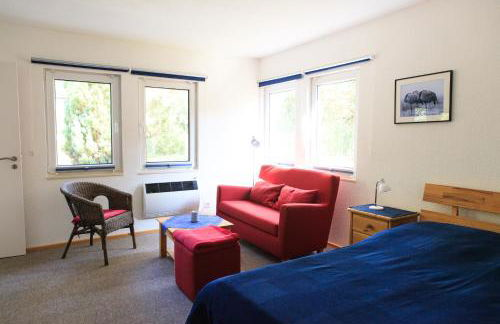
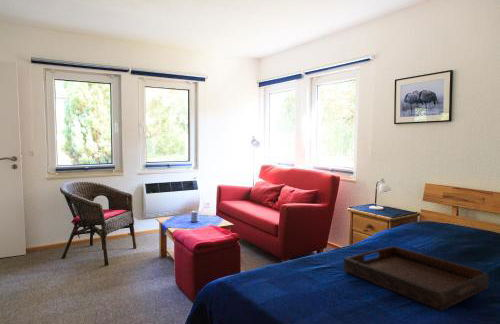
+ serving tray [343,245,490,312]
